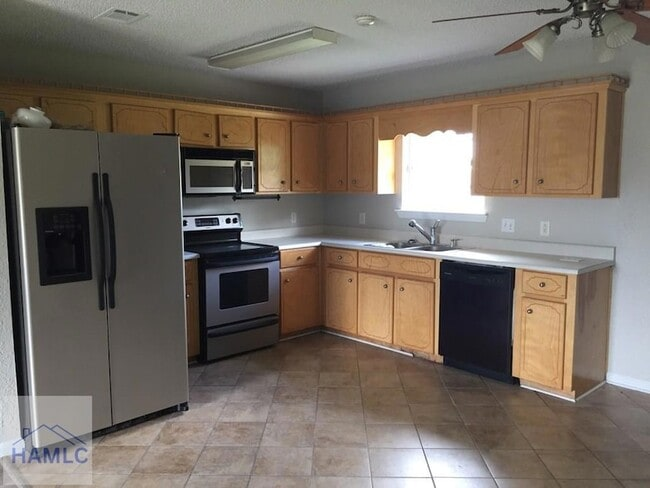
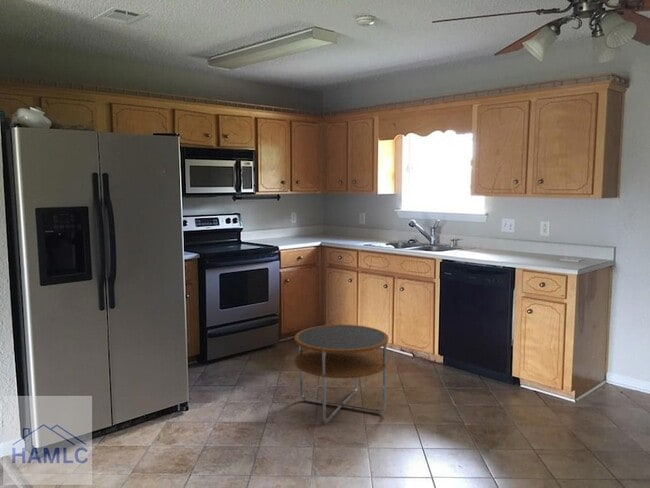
+ side table [294,324,389,424]
